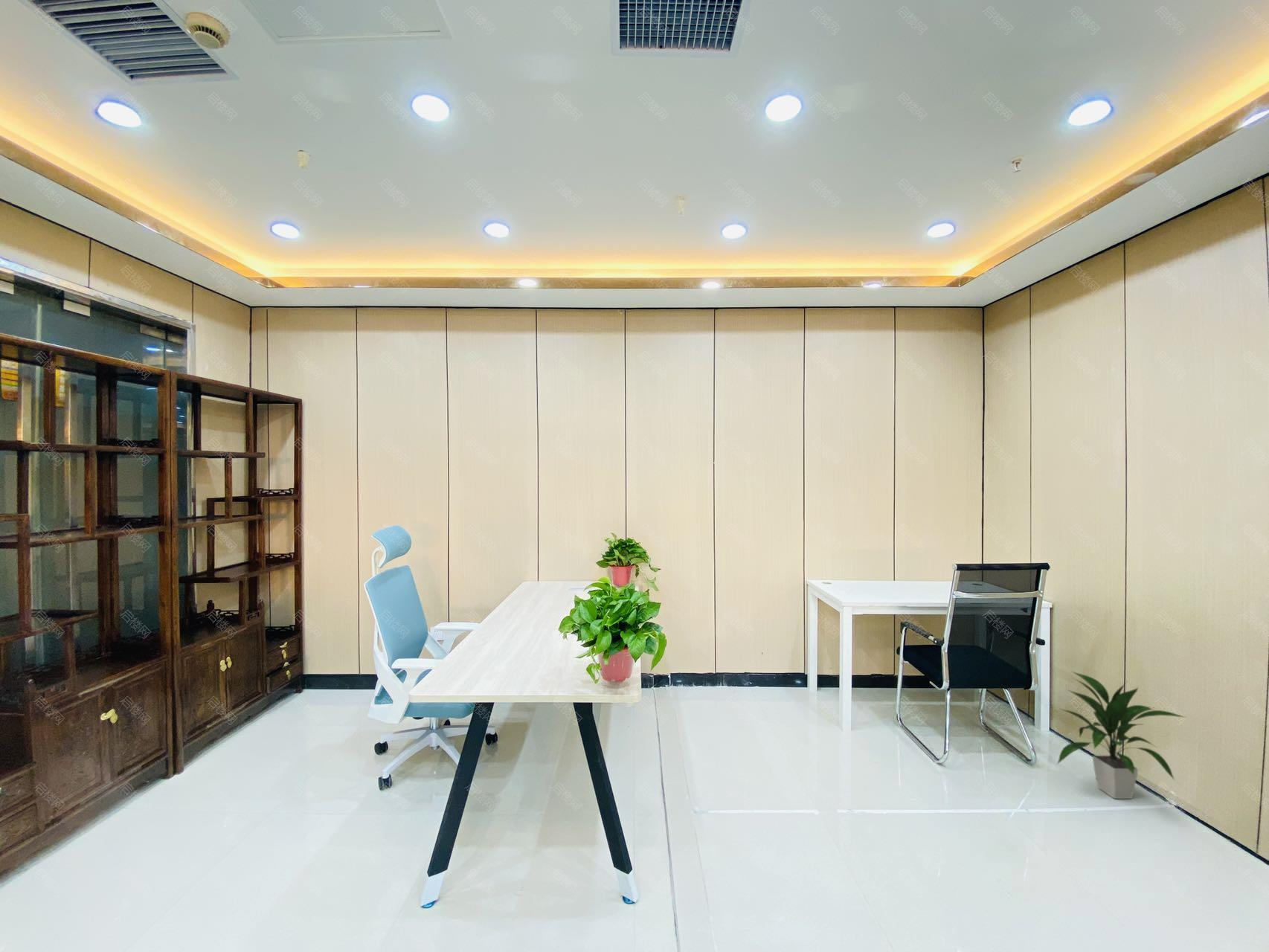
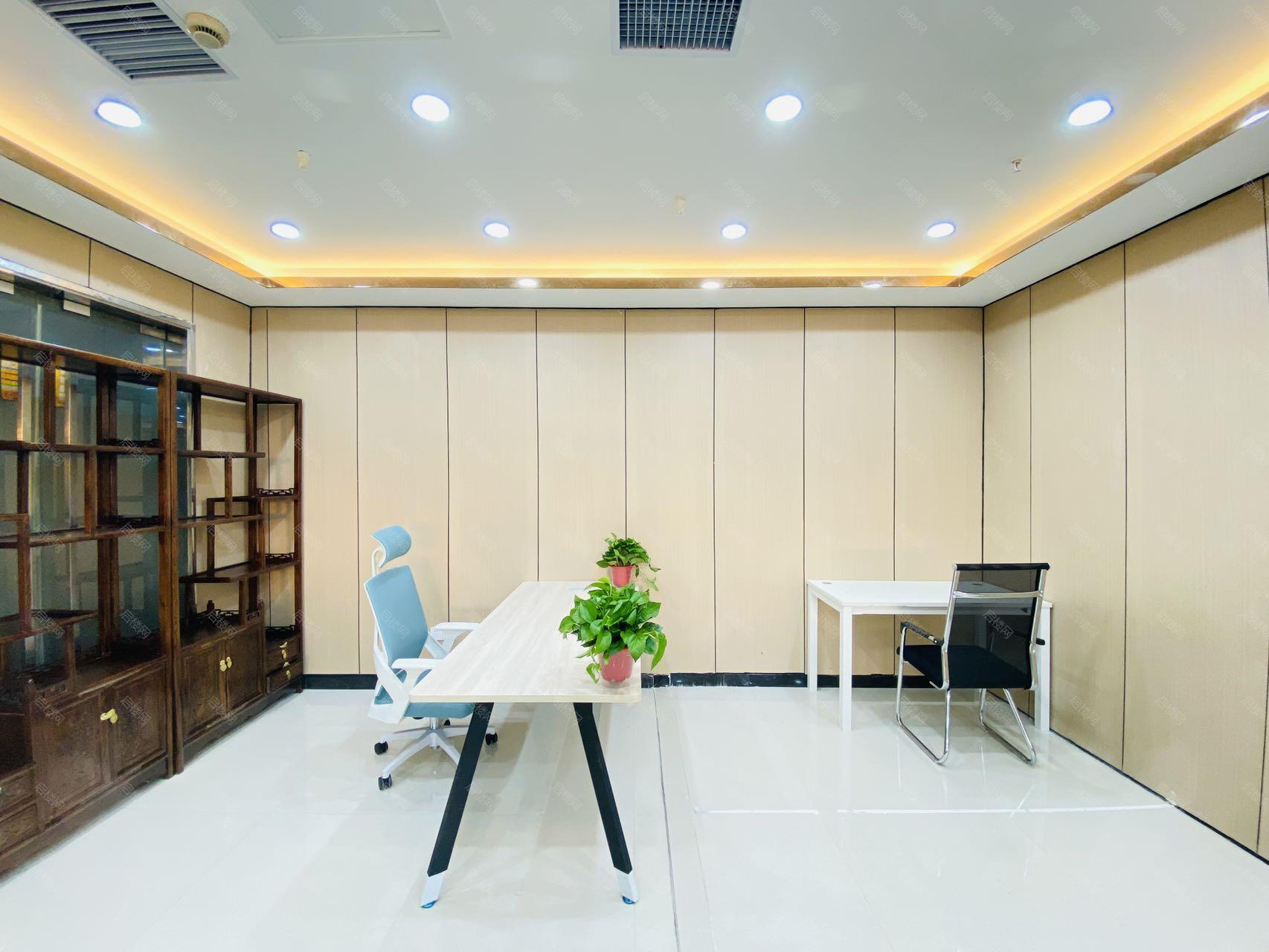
- indoor plant [1056,670,1186,800]
